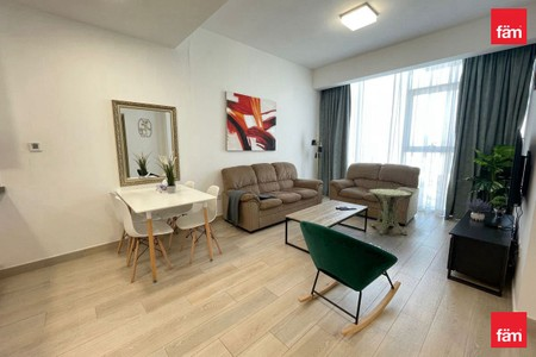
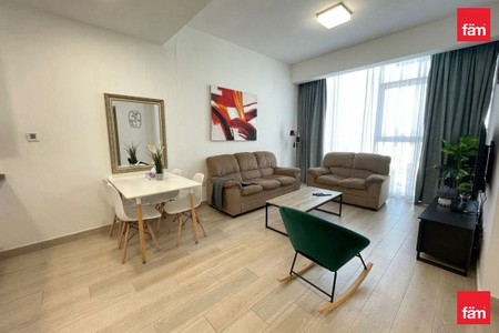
- side table [368,188,413,236]
